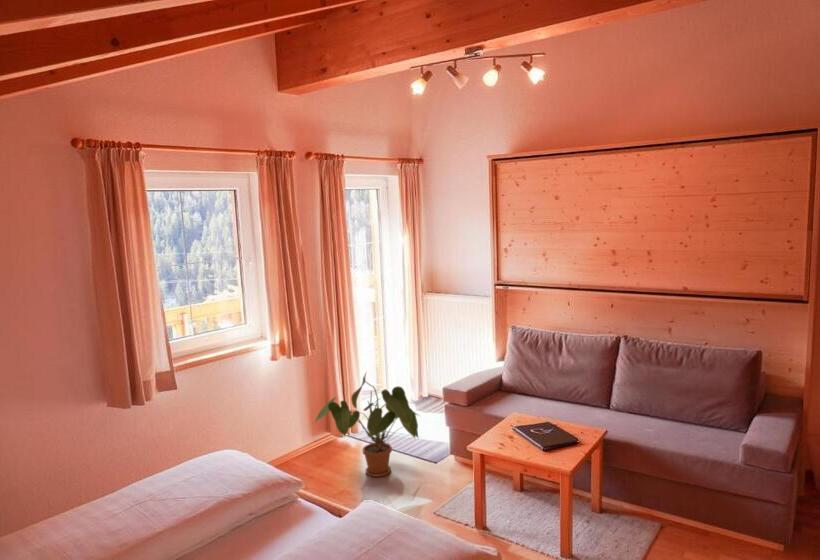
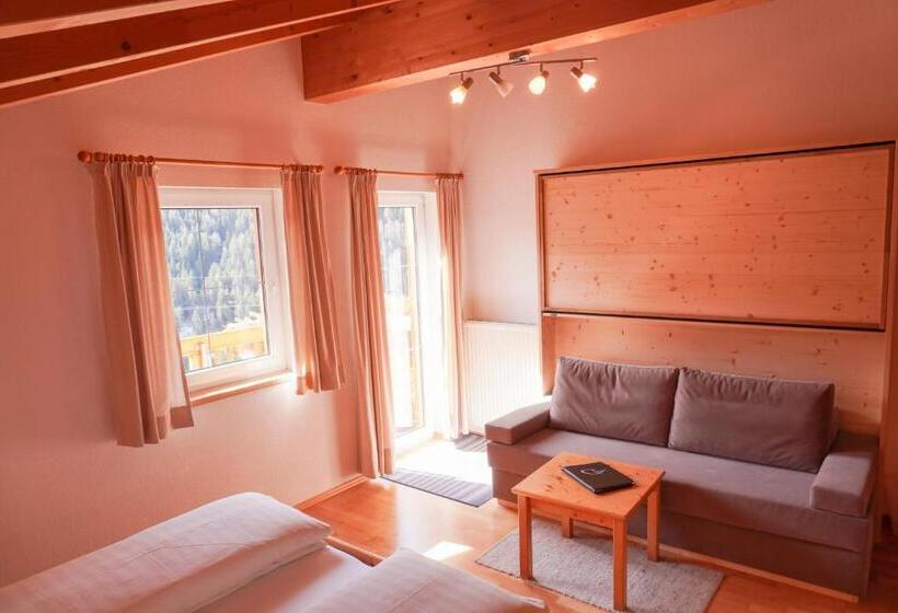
- house plant [312,372,420,478]
